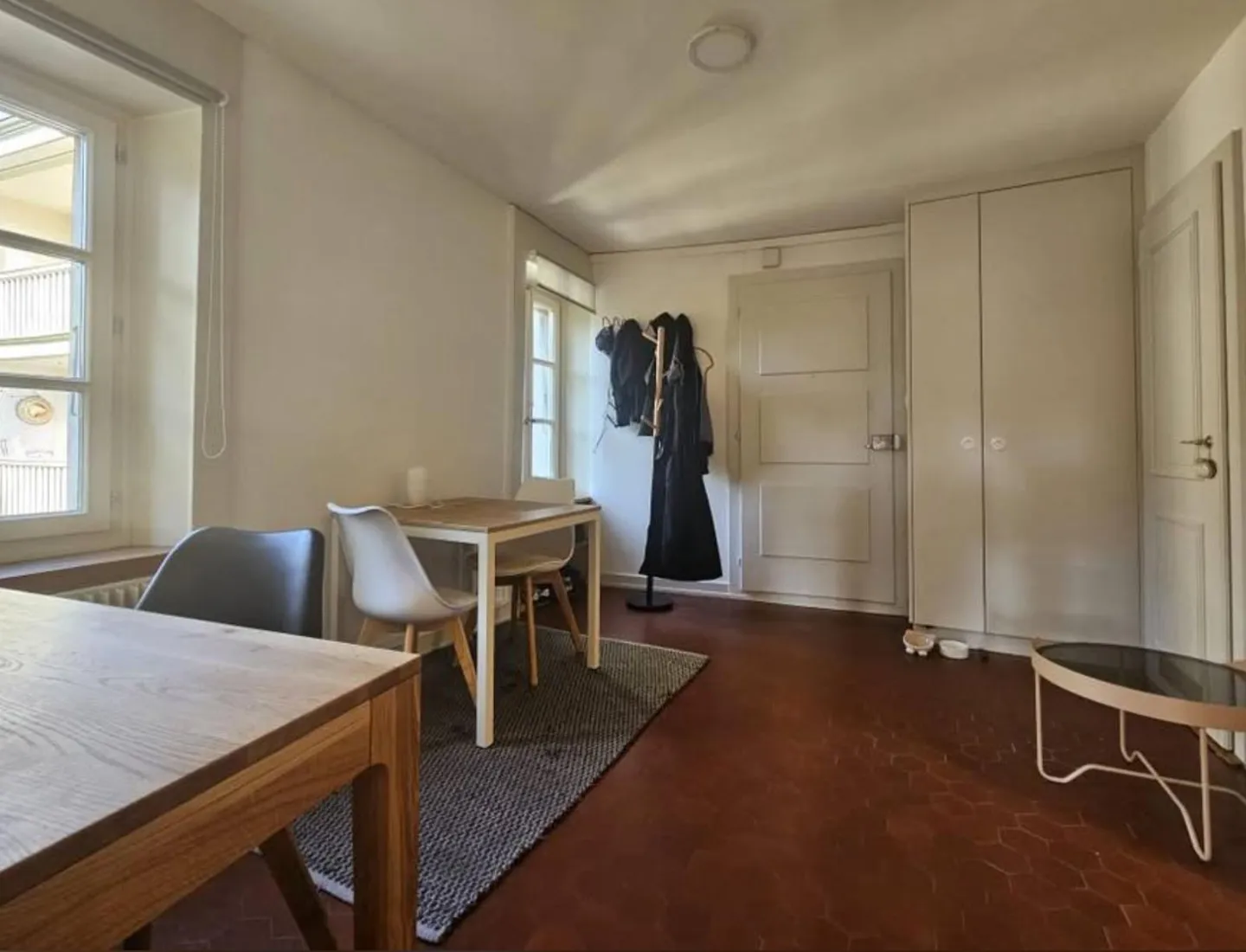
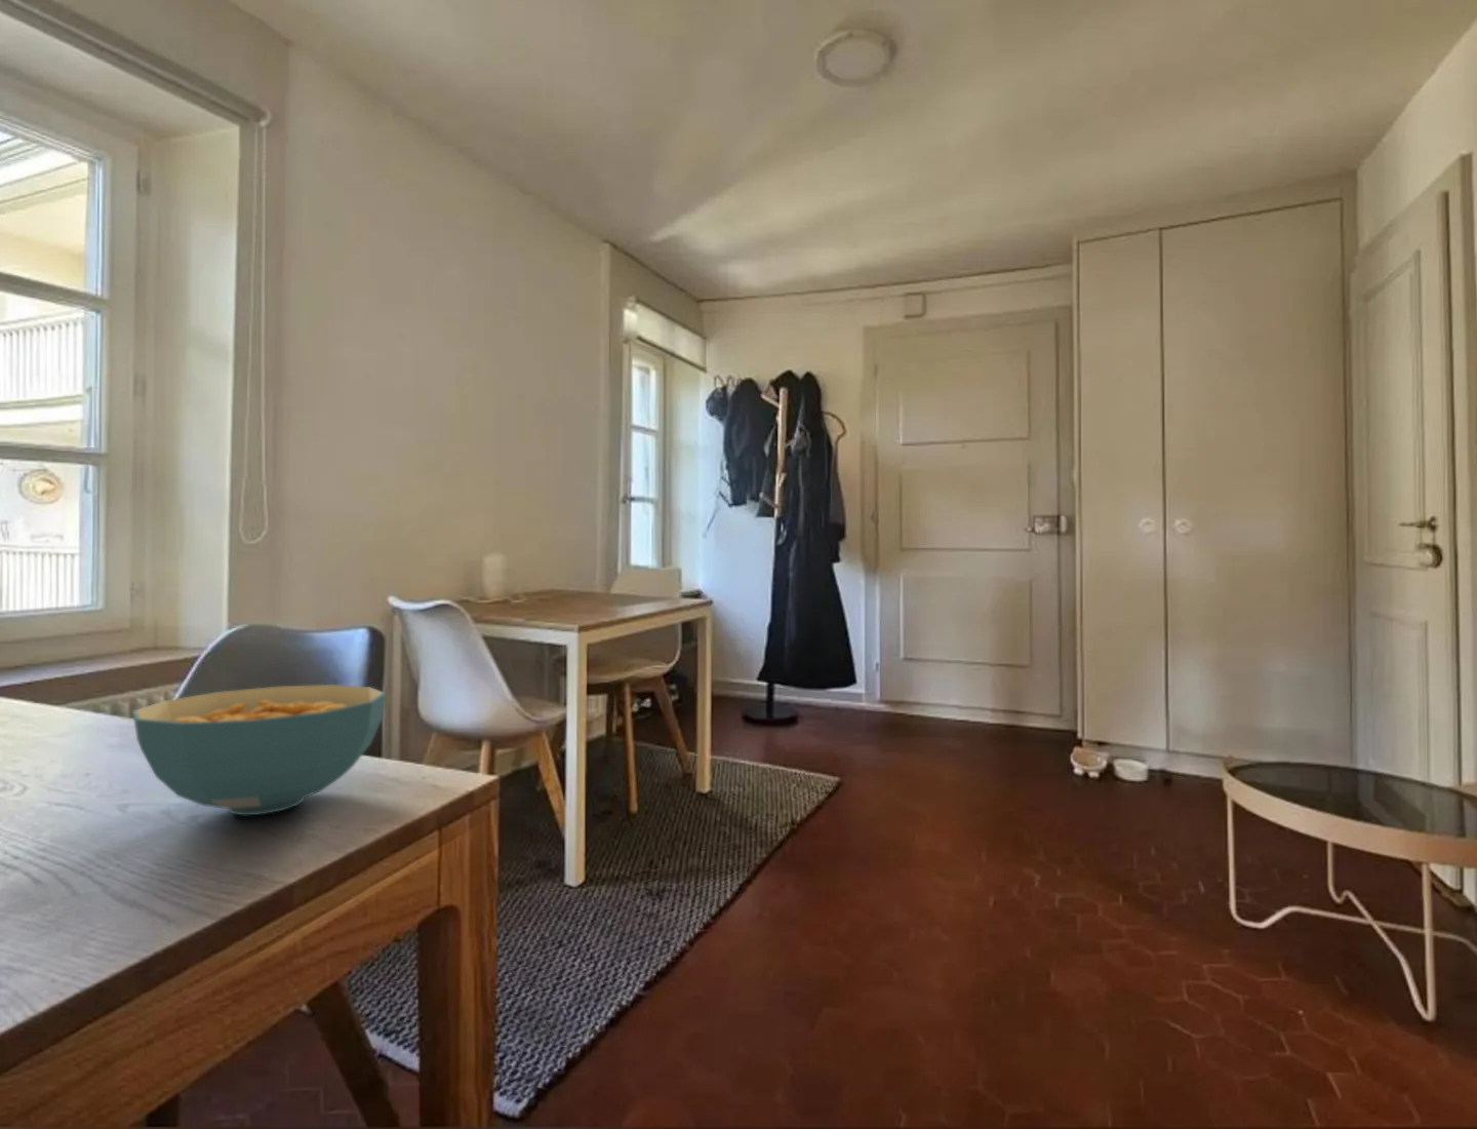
+ cereal bowl [132,683,386,816]
